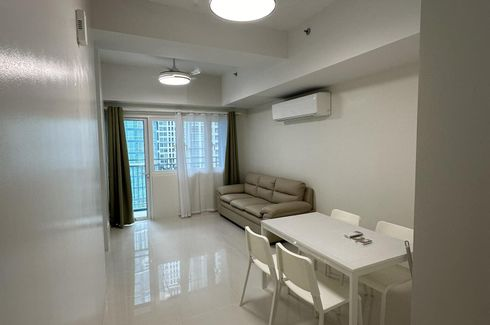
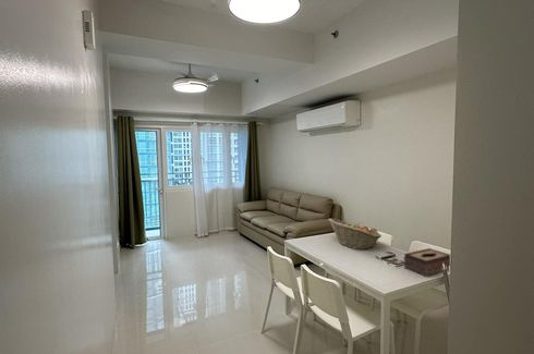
+ tissue box [403,247,451,278]
+ fruit basket [327,218,383,251]
